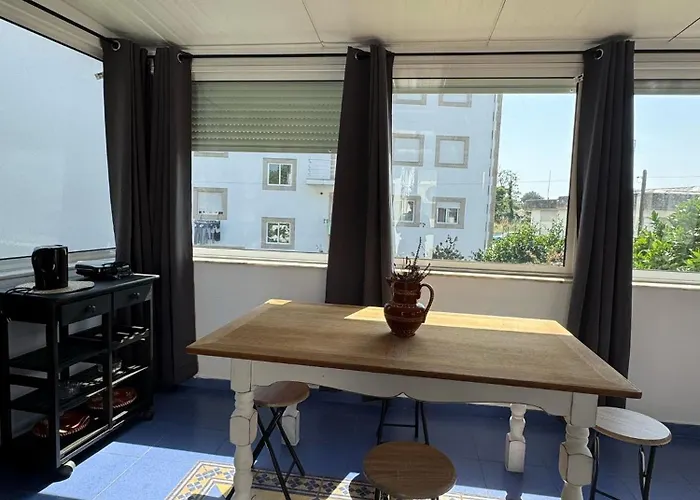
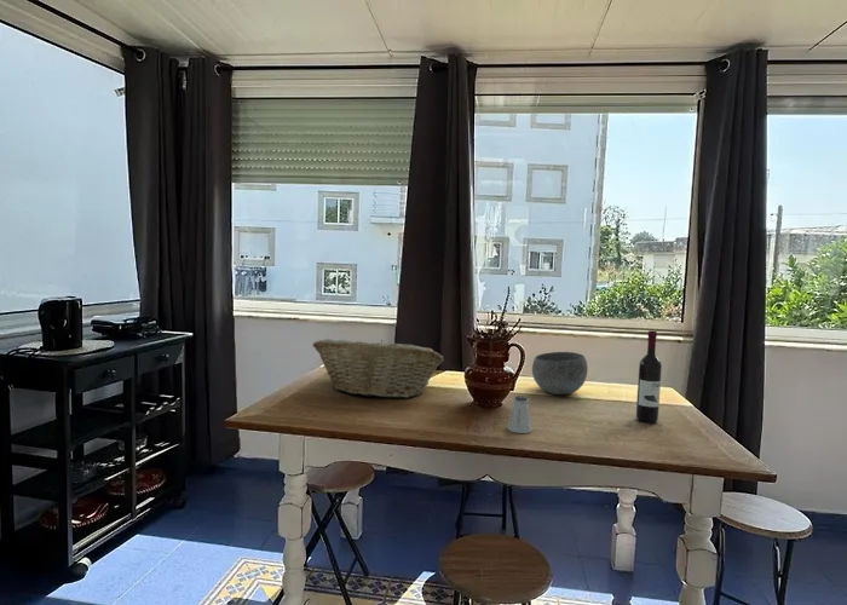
+ bowl [531,351,589,396]
+ fruit basket [312,338,445,399]
+ wine bottle [635,329,663,425]
+ saltshaker [507,394,532,434]
